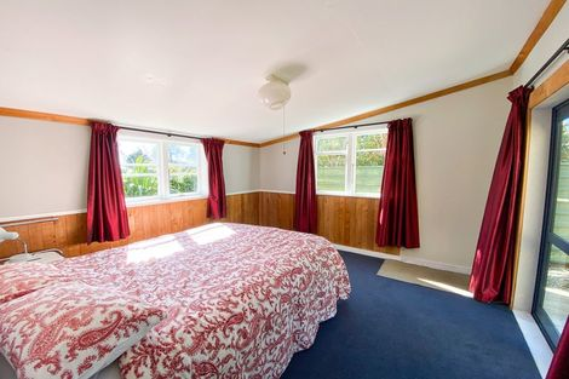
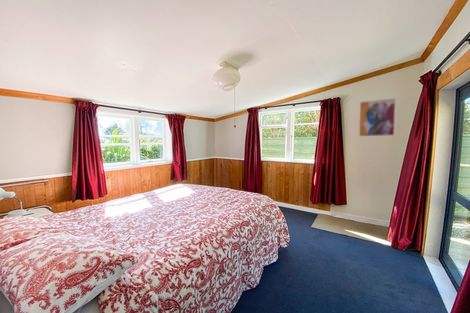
+ wall art [358,97,397,138]
